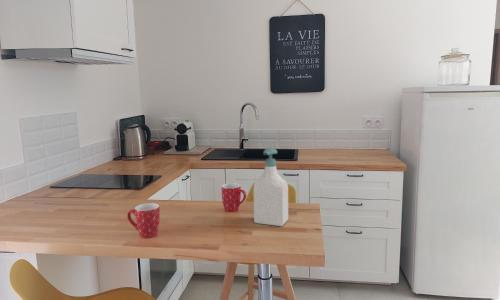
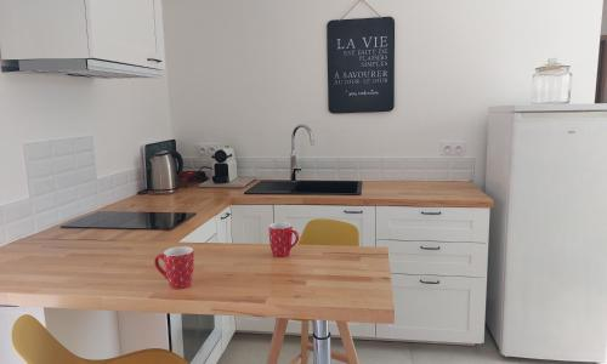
- soap bottle [253,147,289,227]
